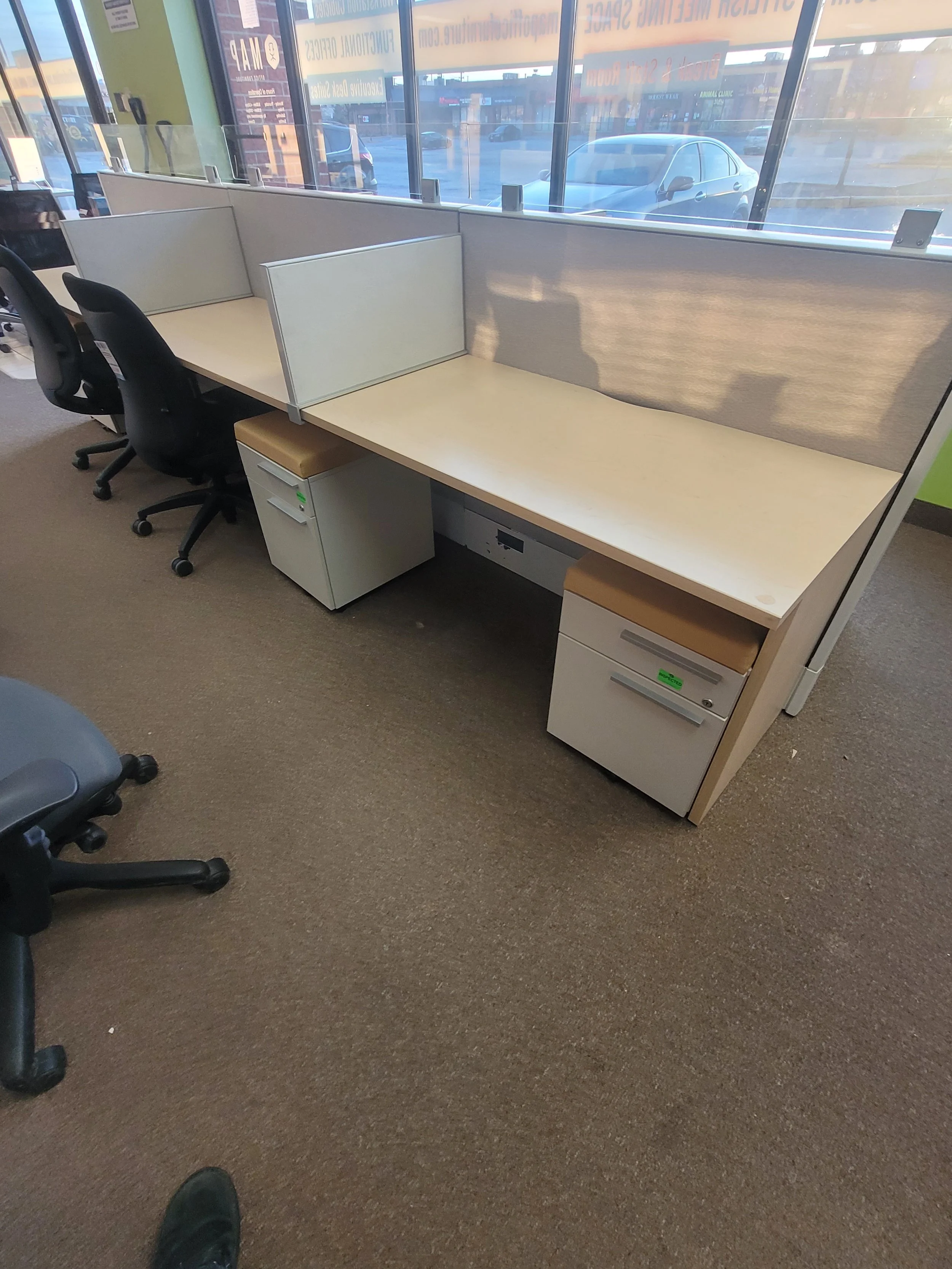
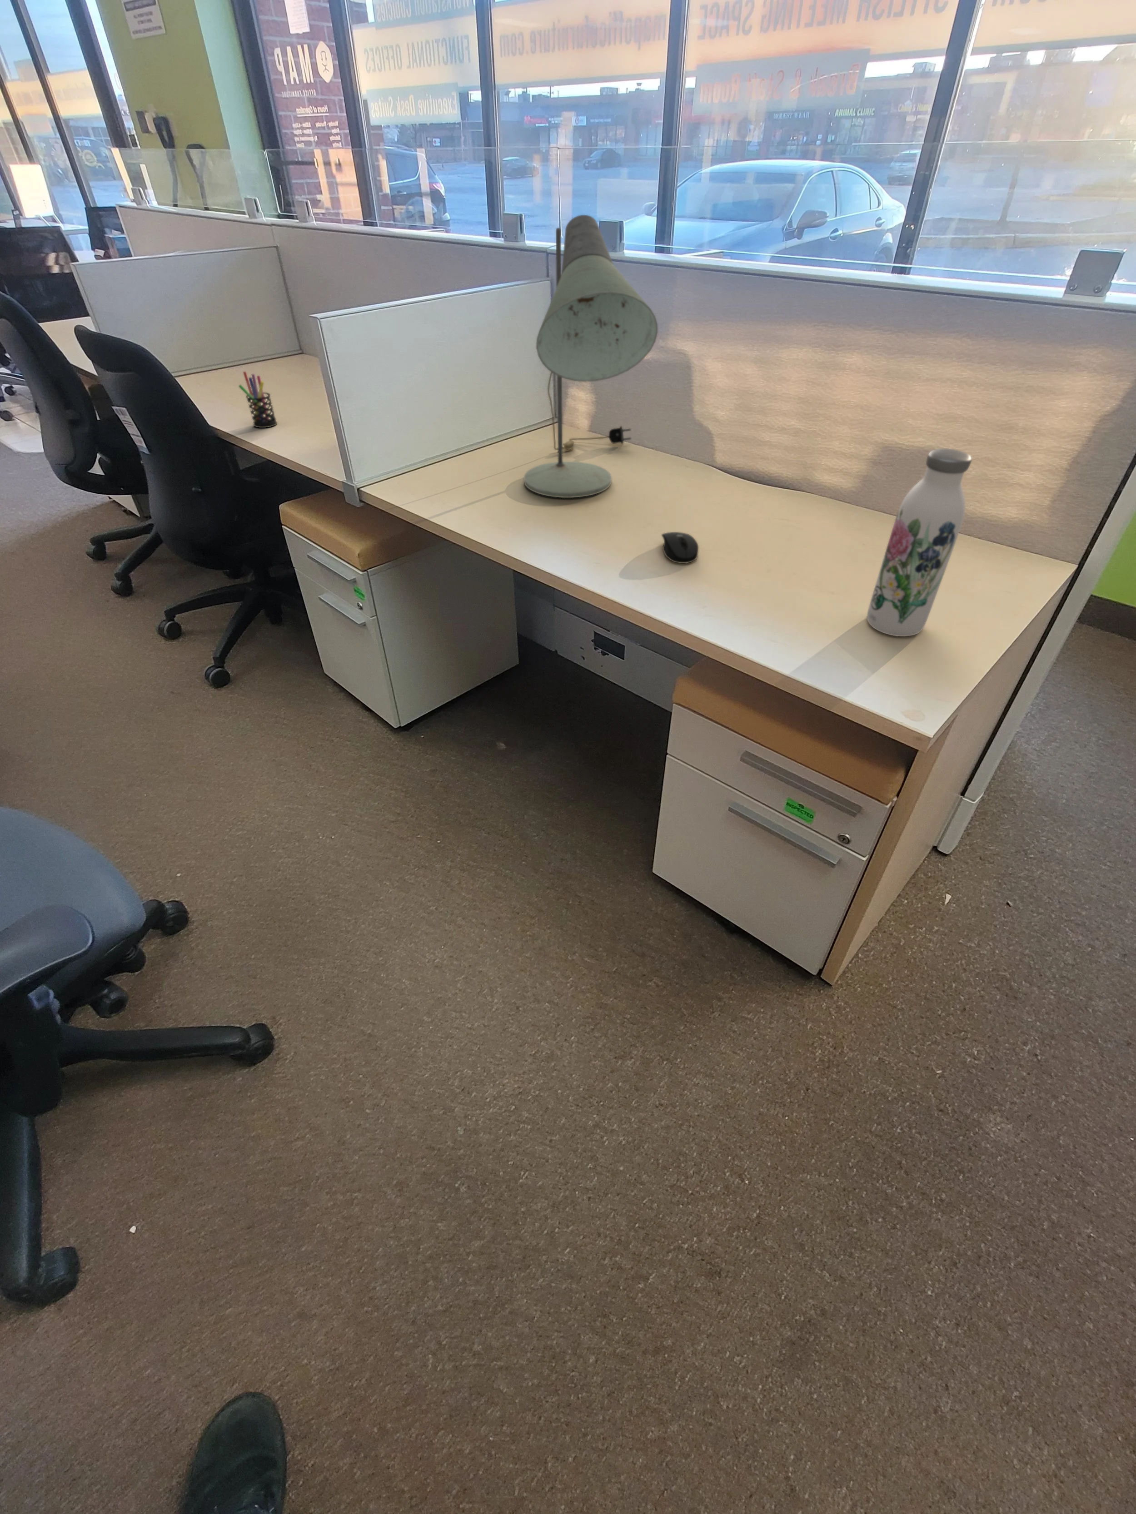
+ mouse [661,531,699,563]
+ desk lamp [524,215,657,499]
+ water bottle [866,447,973,637]
+ pen holder [239,371,278,428]
